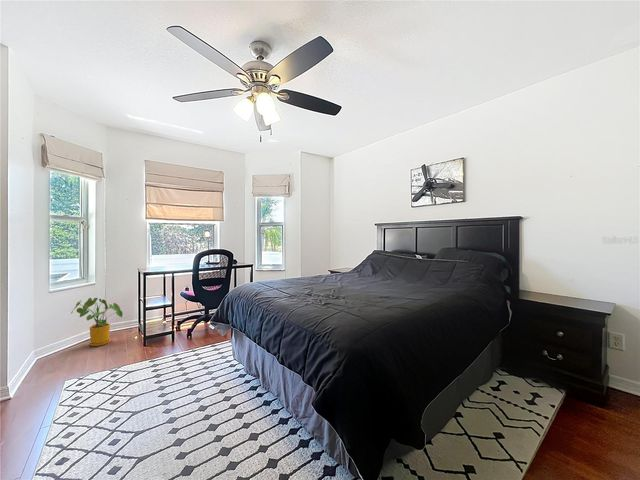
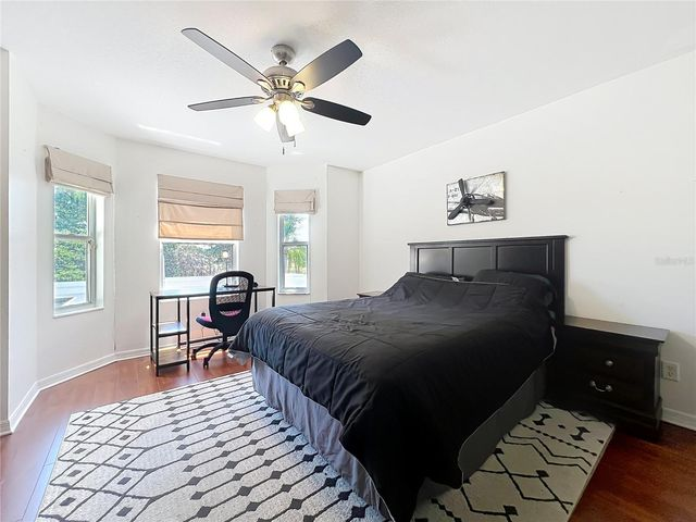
- house plant [70,297,124,347]
